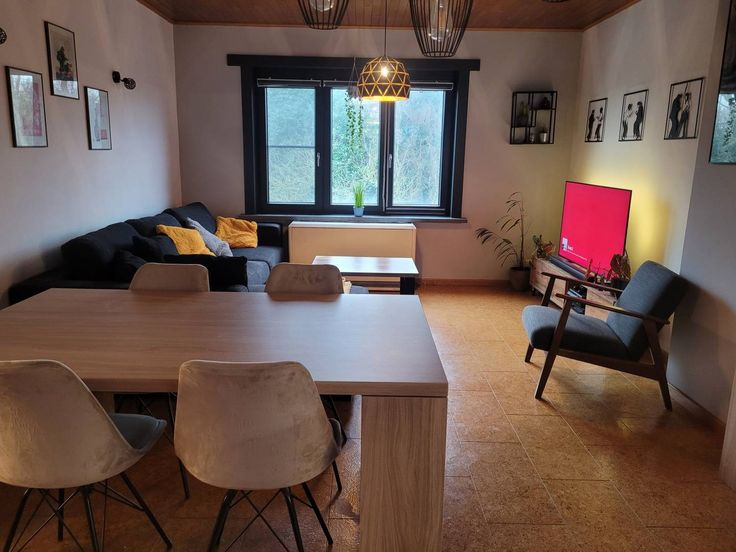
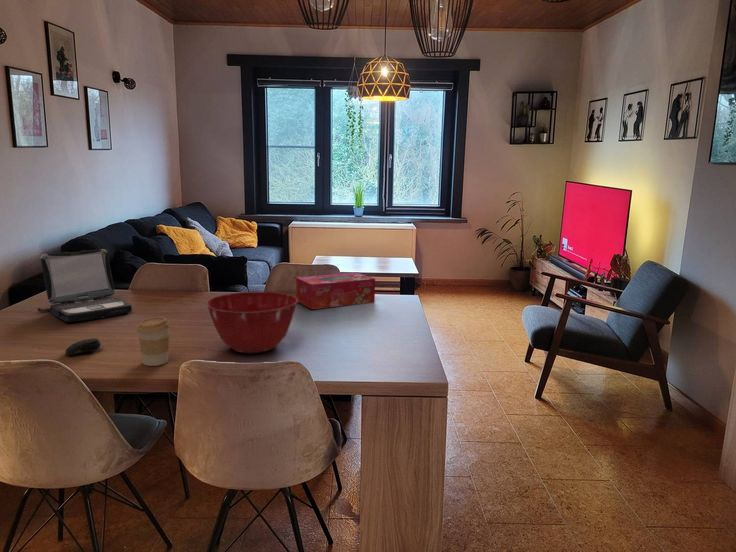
+ coffee cup [136,316,171,367]
+ computer mouse [64,338,102,357]
+ tissue box [295,271,376,310]
+ mixing bowl [205,291,298,354]
+ laptop [37,248,133,323]
